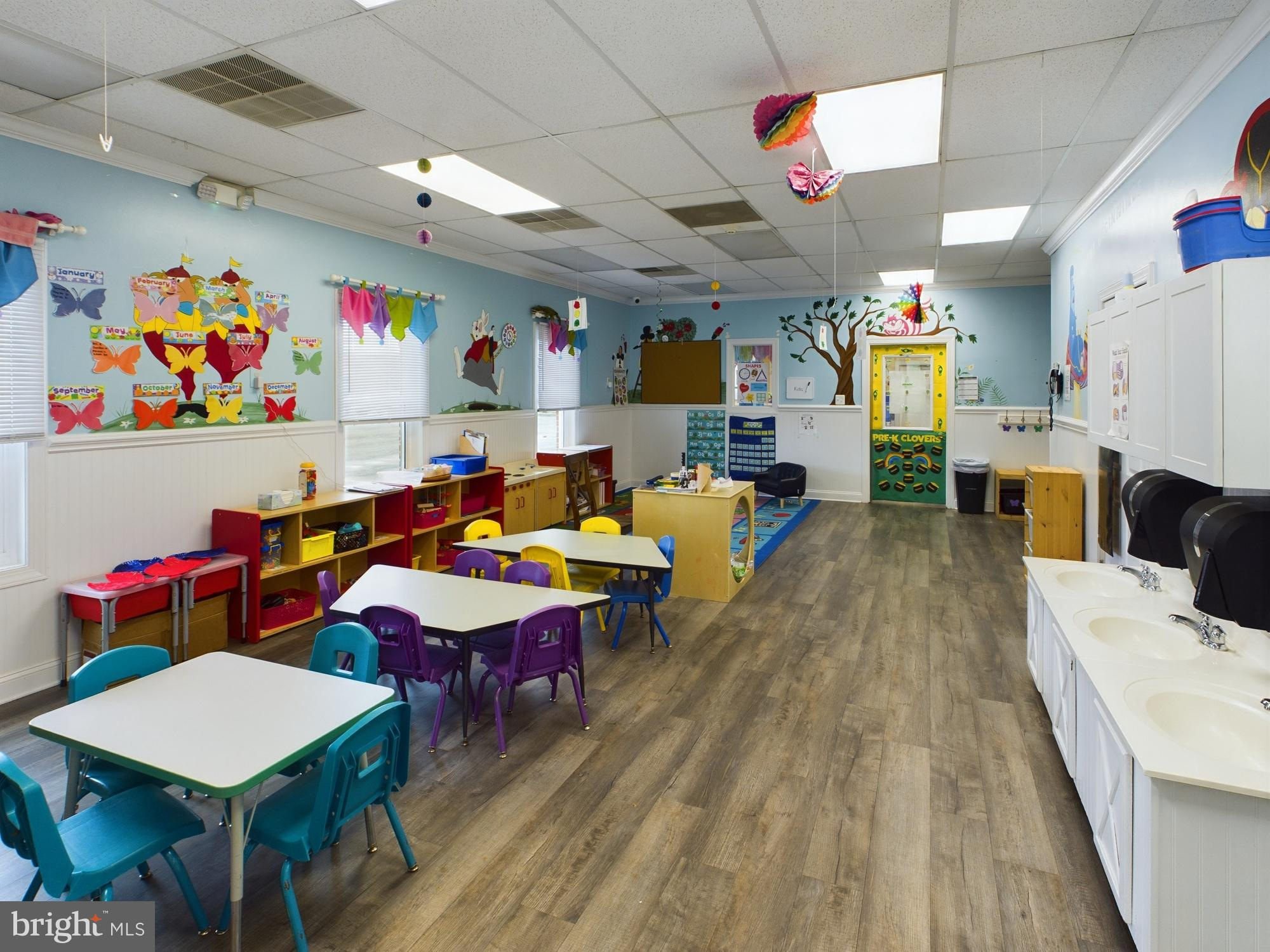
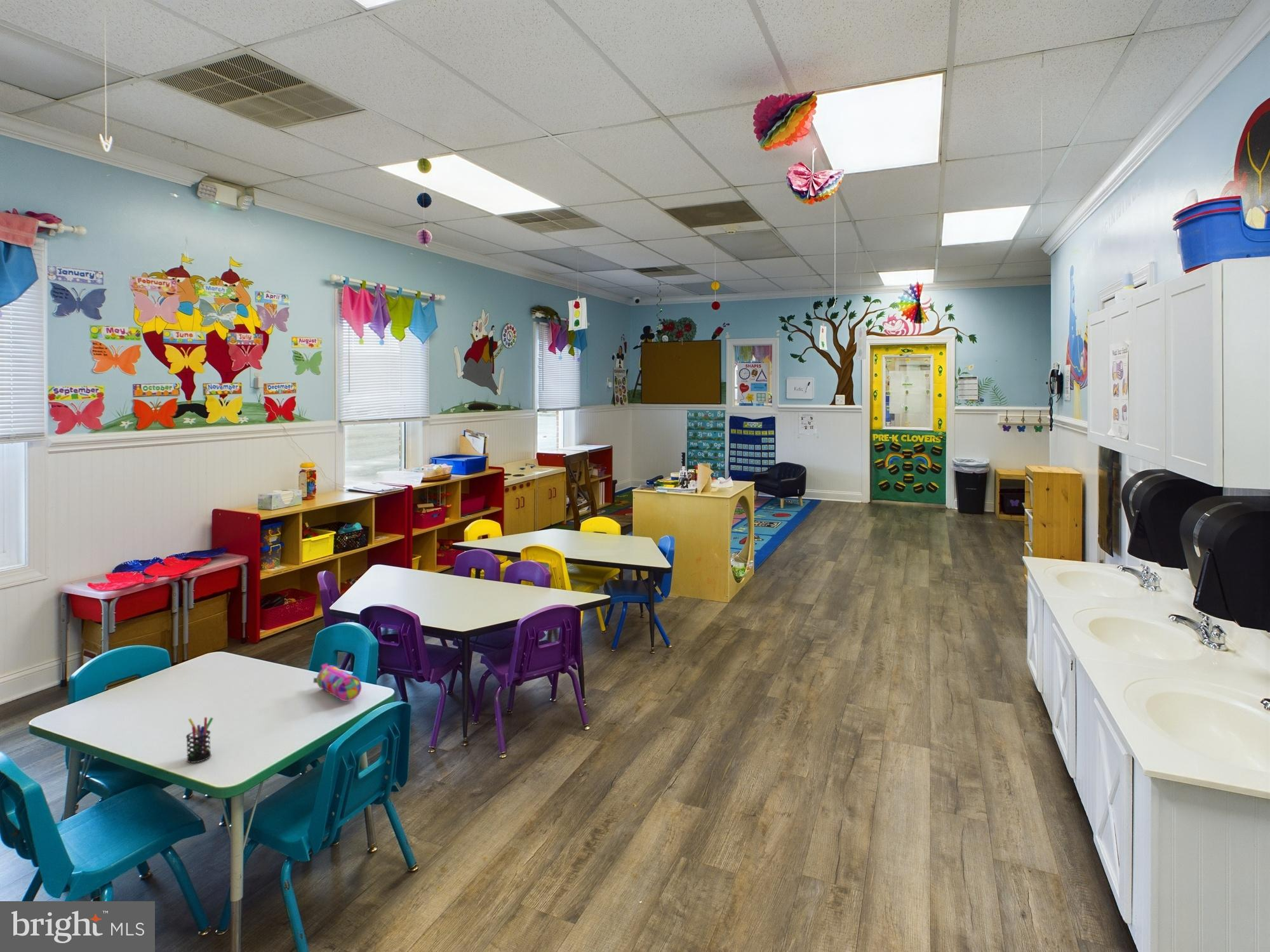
+ pencil case [313,663,362,702]
+ pen holder [185,717,214,764]
